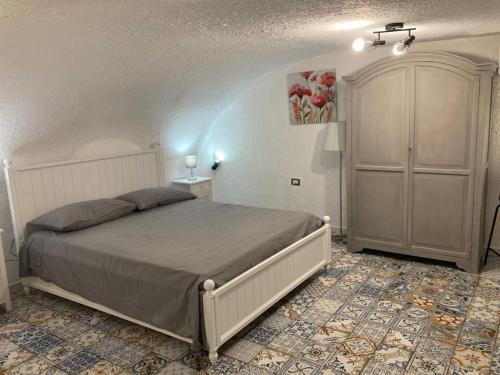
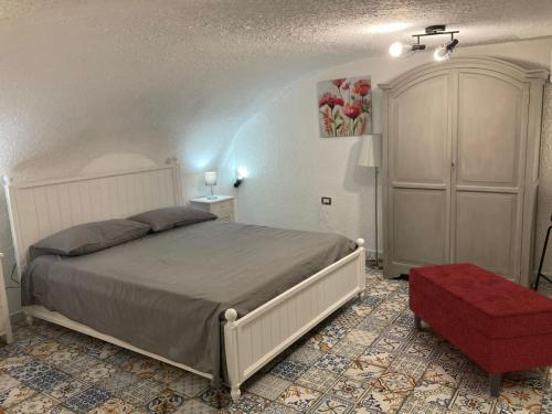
+ bench [407,262,552,399]
